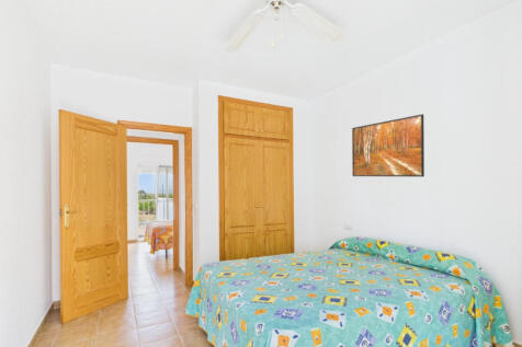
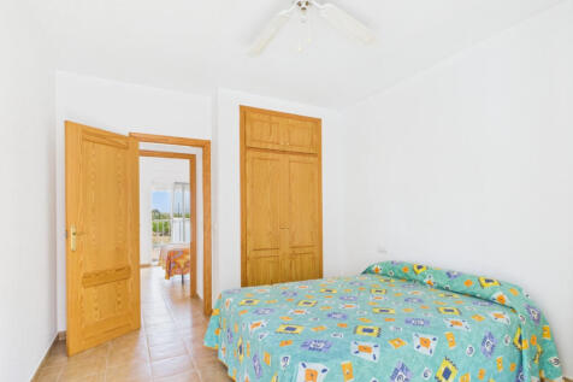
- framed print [351,113,425,177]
